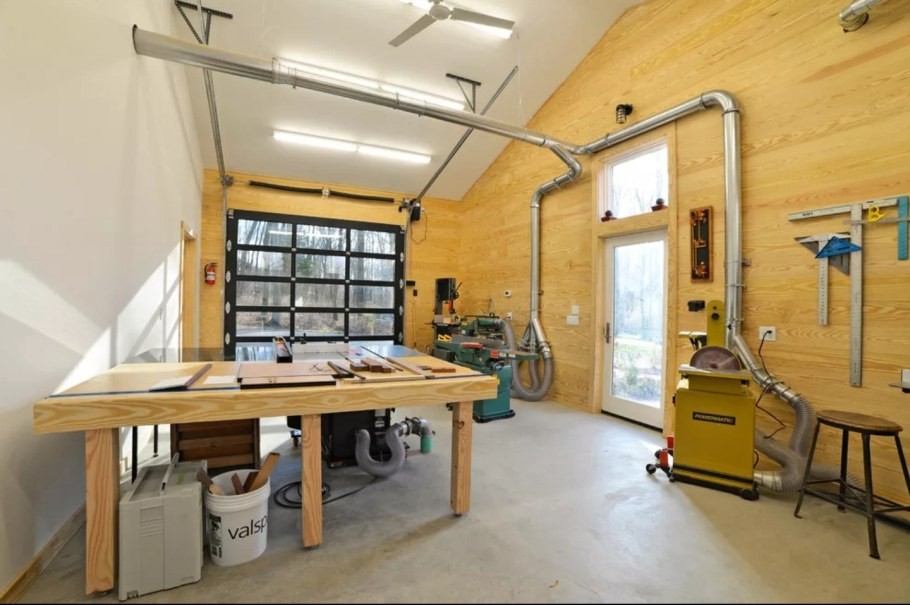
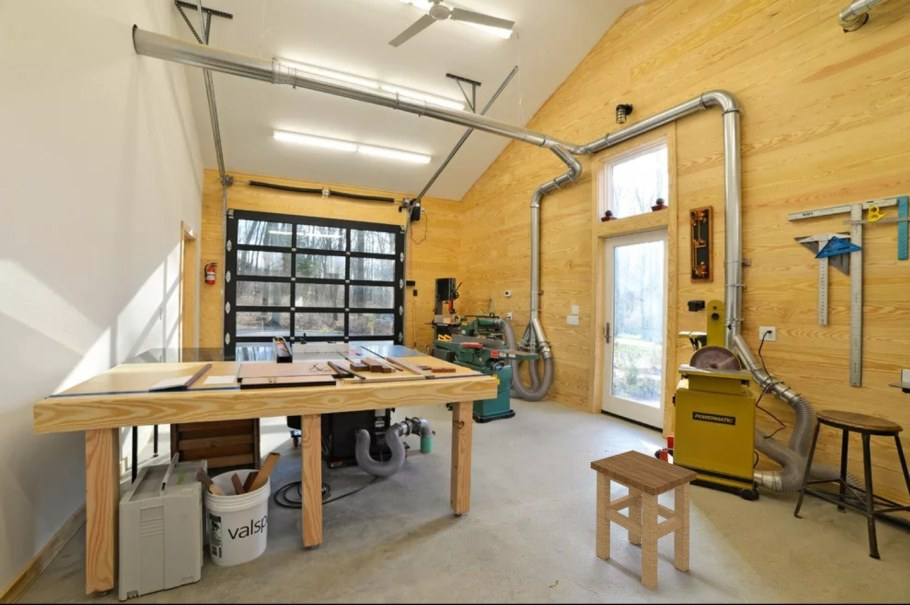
+ stool [590,449,698,591]
